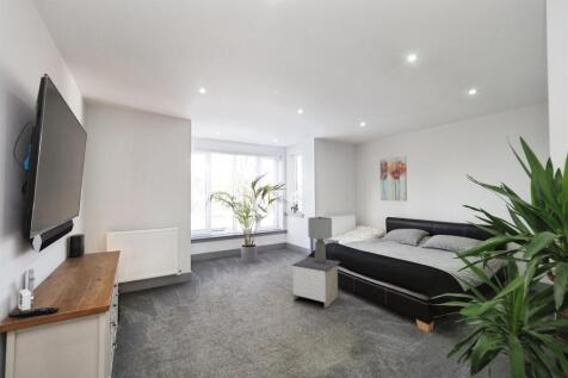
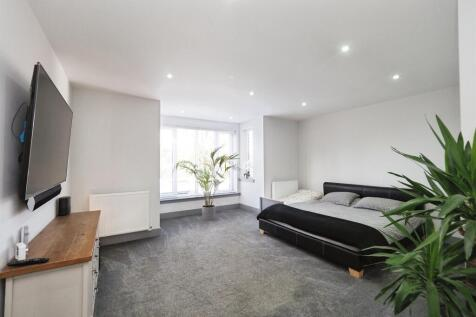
- lamp [307,216,333,262]
- wall art [379,155,408,203]
- nightstand [290,256,341,310]
